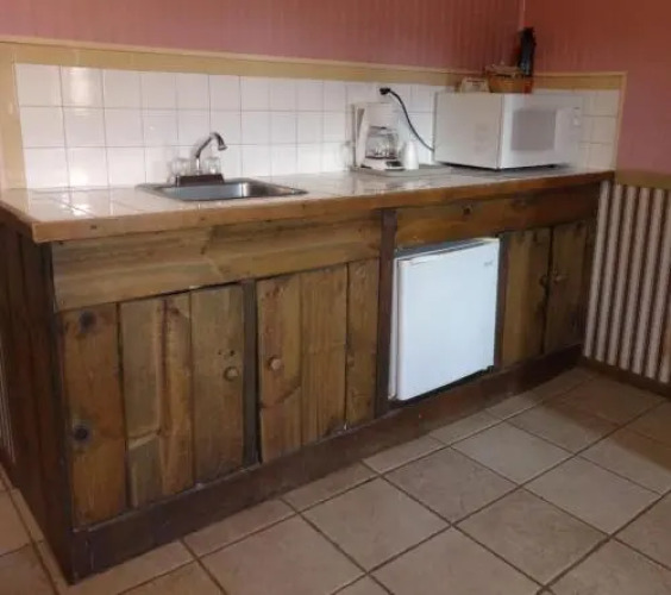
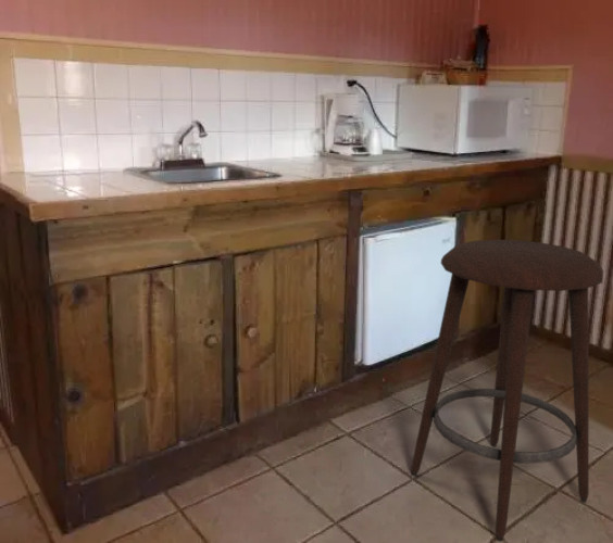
+ stool [410,239,604,543]
